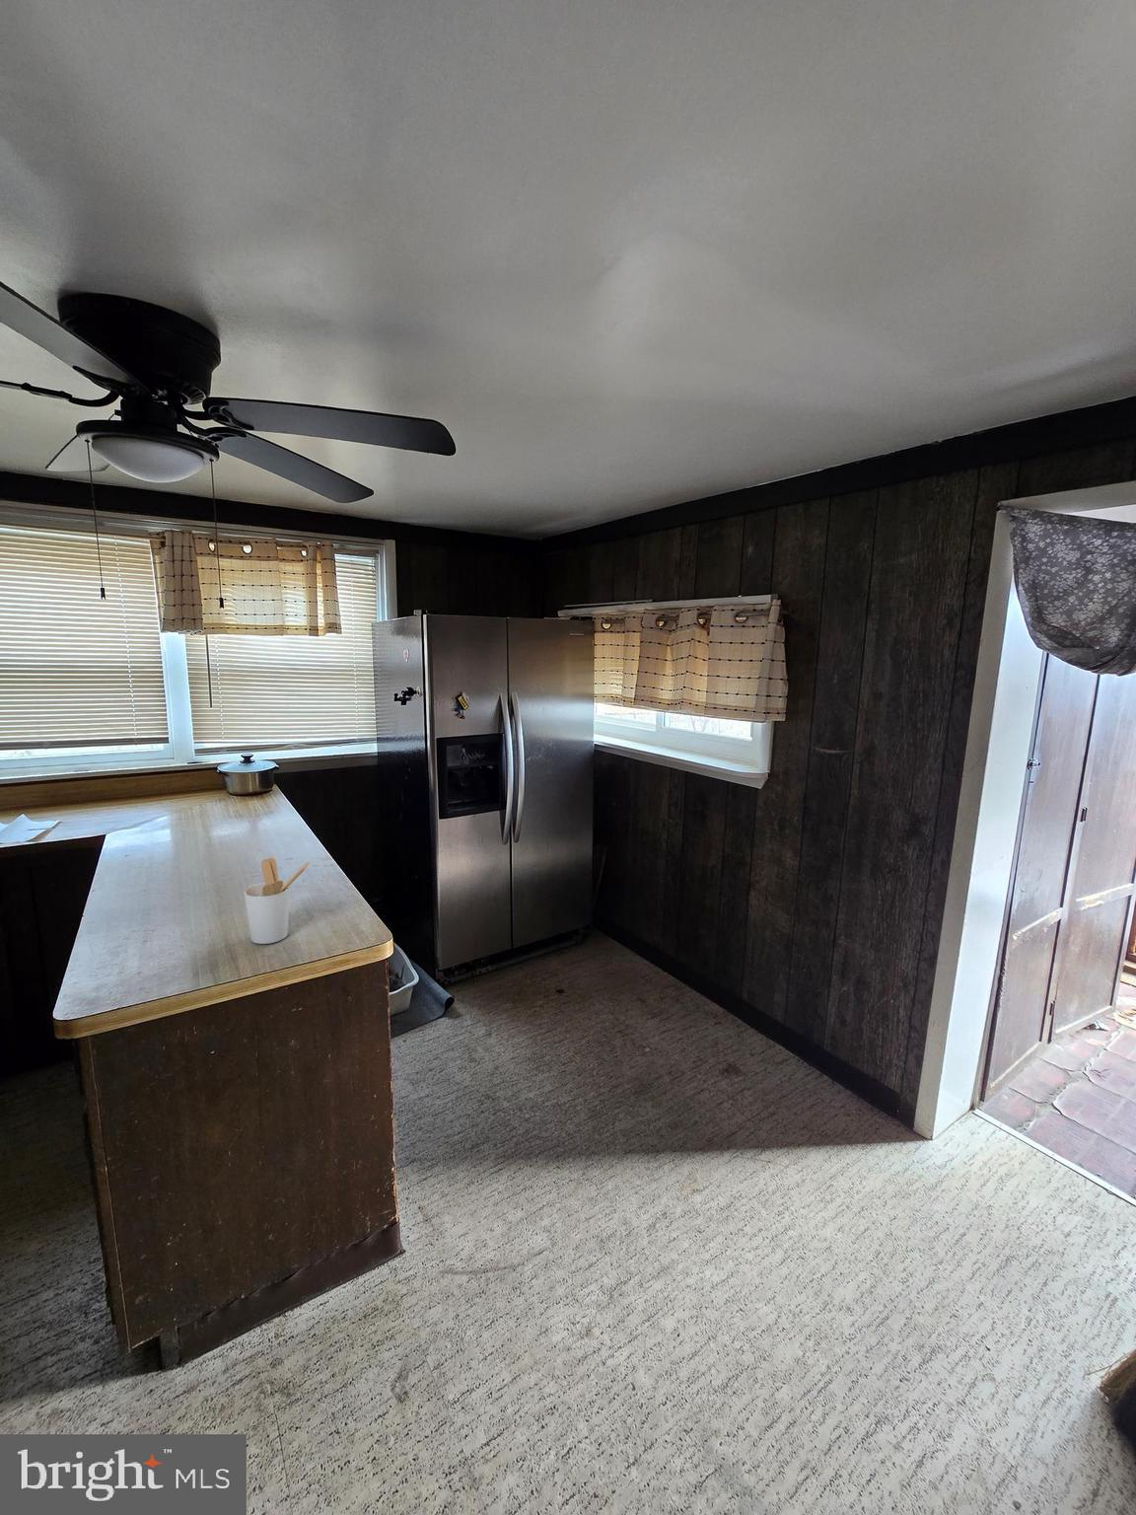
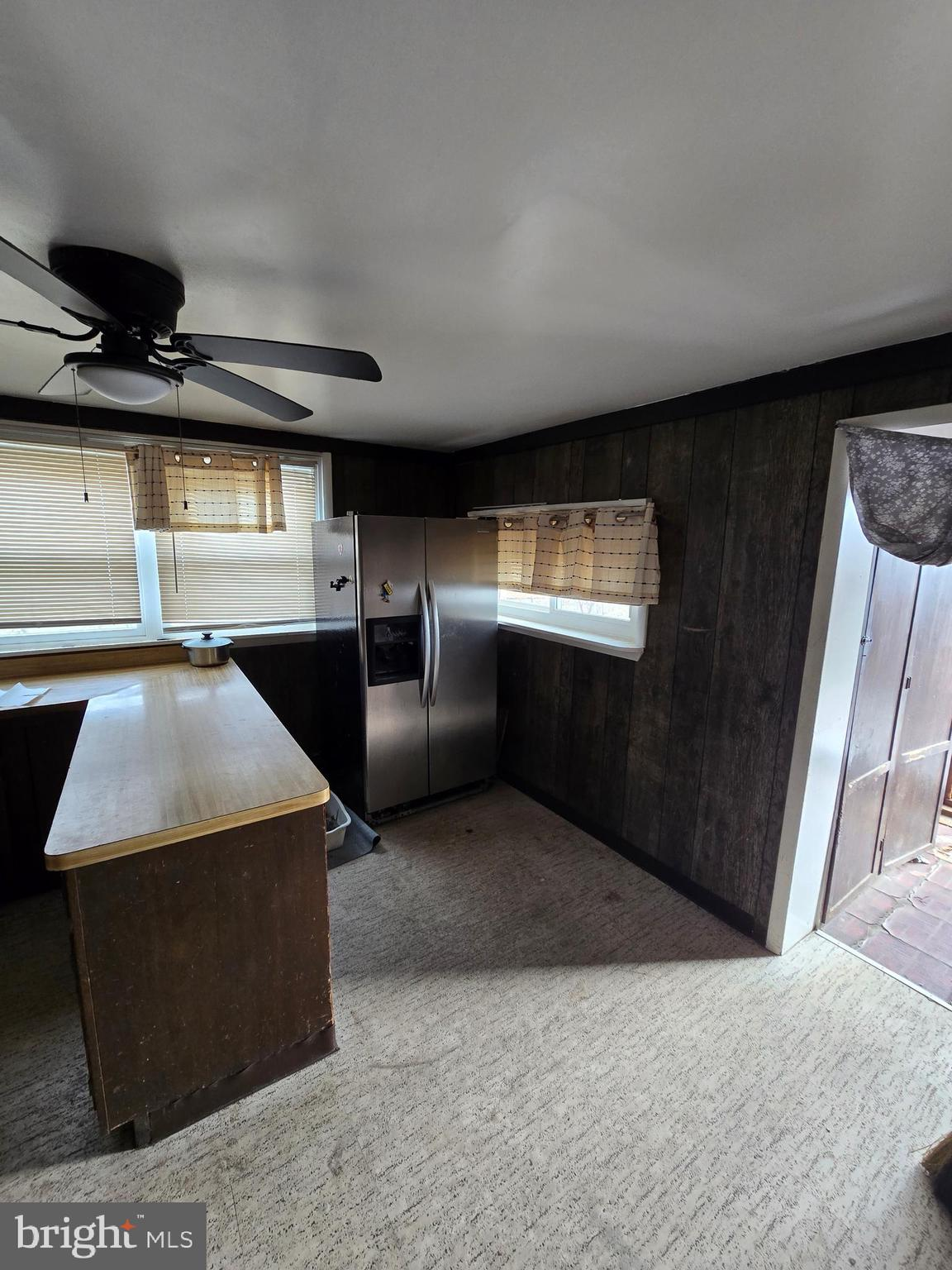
- utensil holder [242,858,310,945]
